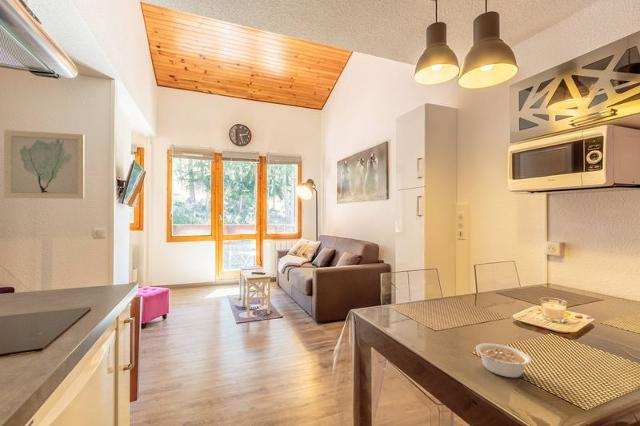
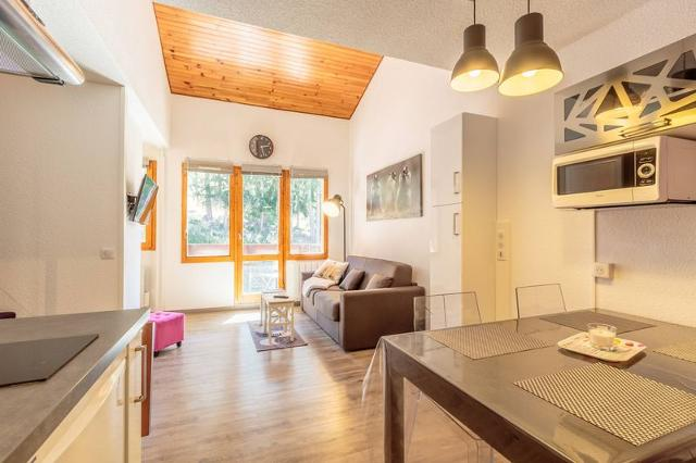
- legume [475,342,532,379]
- wall art [3,129,85,200]
